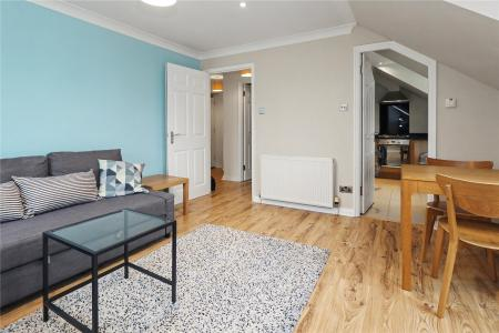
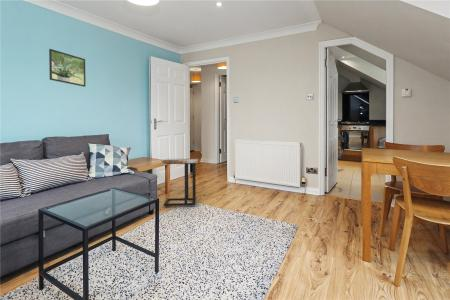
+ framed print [48,48,87,88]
+ side table [161,158,200,208]
